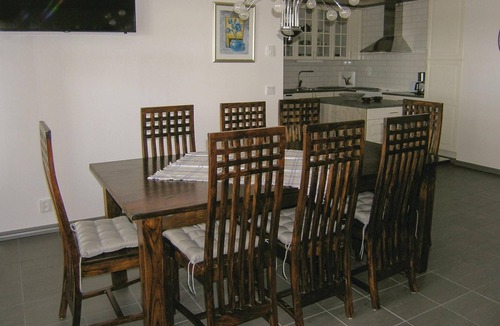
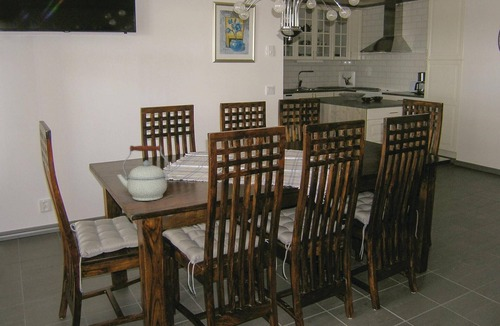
+ kettle [116,144,171,202]
